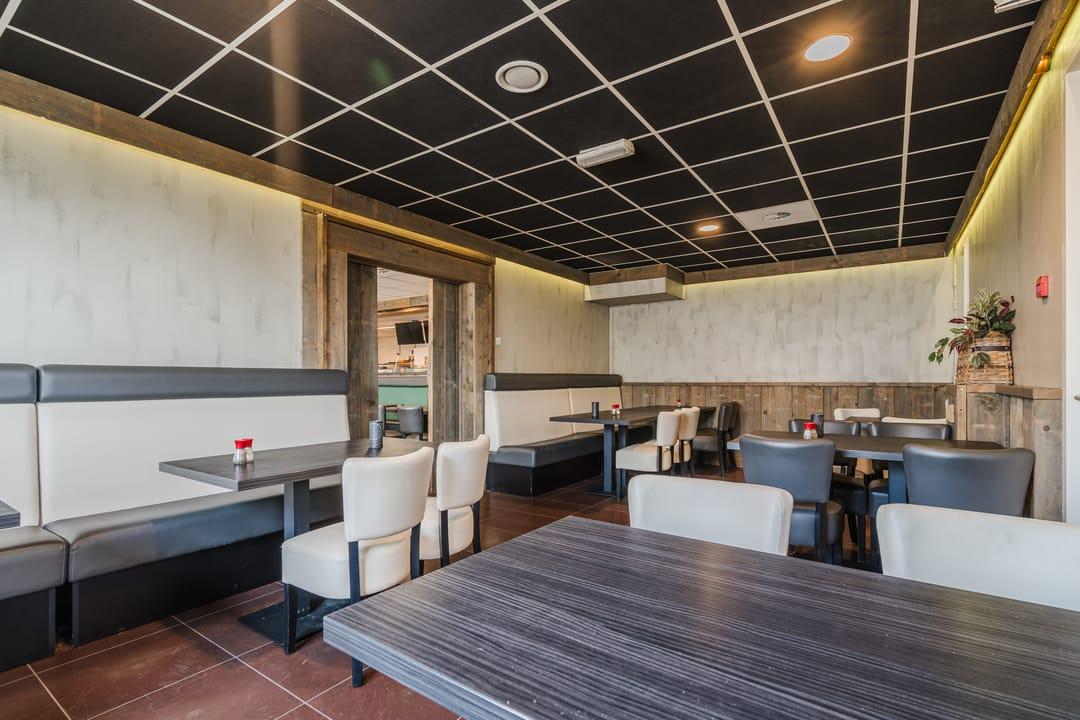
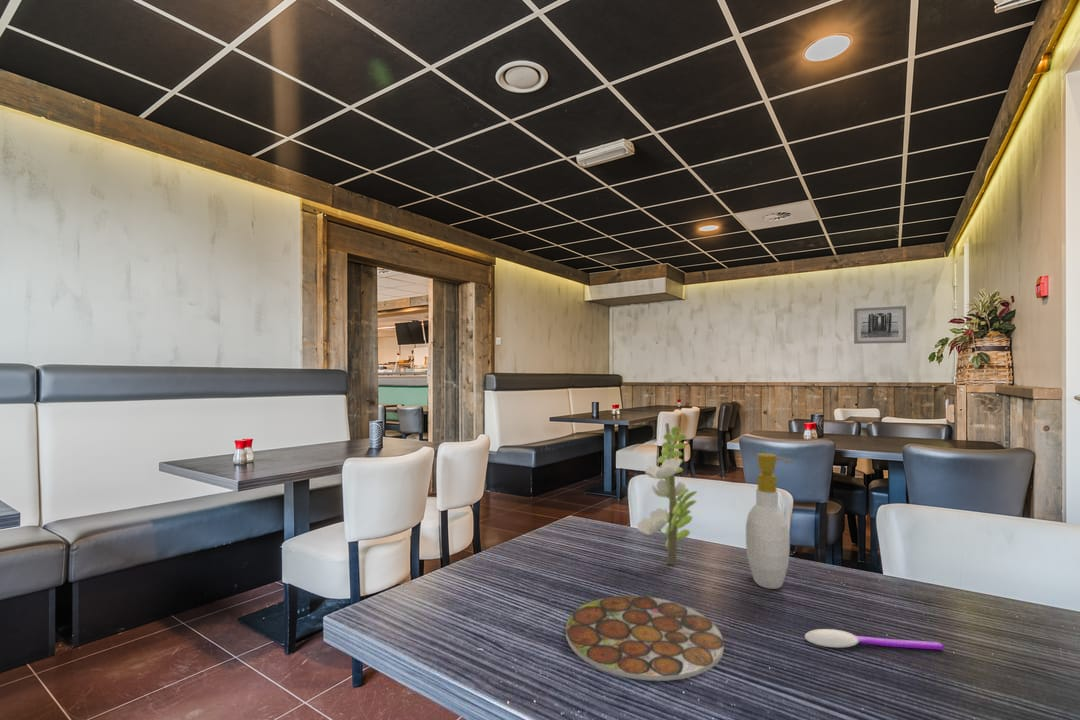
+ plate [565,595,725,682]
+ wall art [853,305,907,345]
+ spoon [804,628,945,651]
+ flower [636,422,698,566]
+ soap bottle [745,452,794,590]
